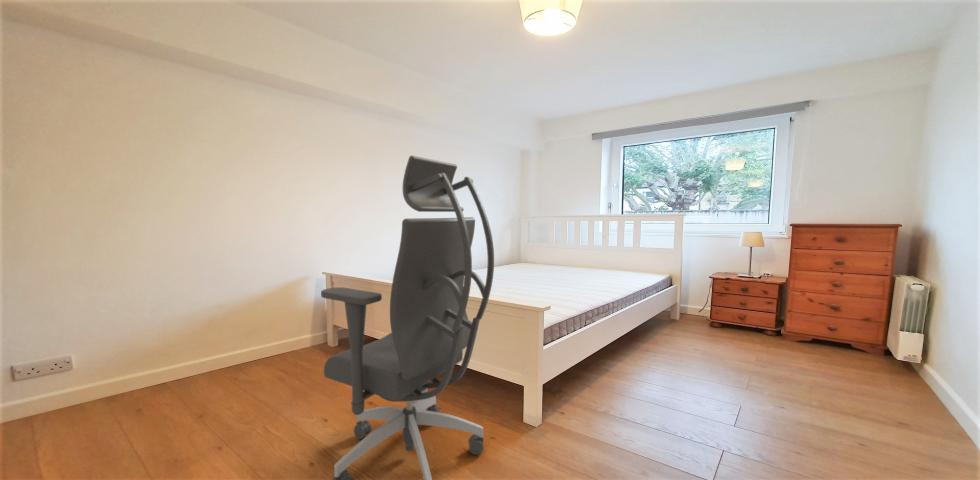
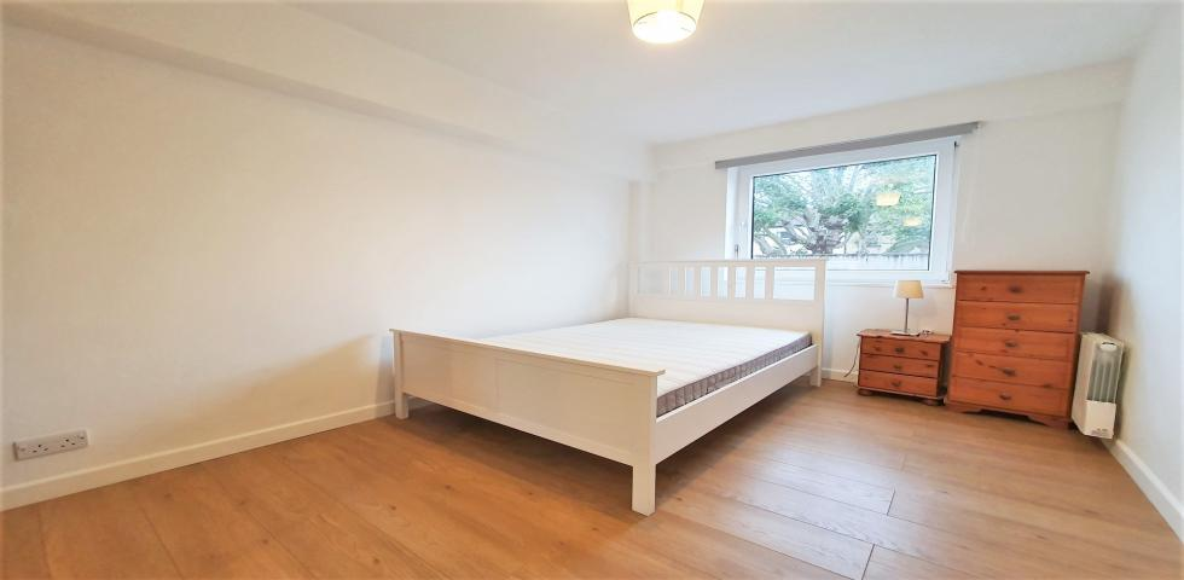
- office chair [320,155,495,480]
